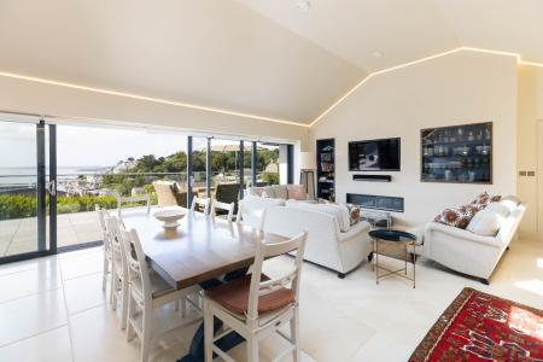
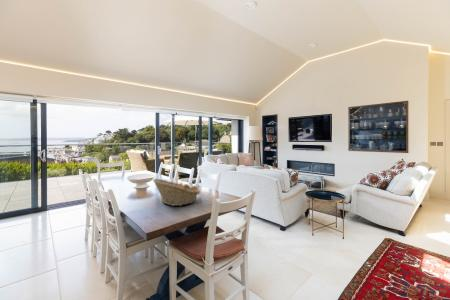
+ fruit basket [152,178,201,207]
